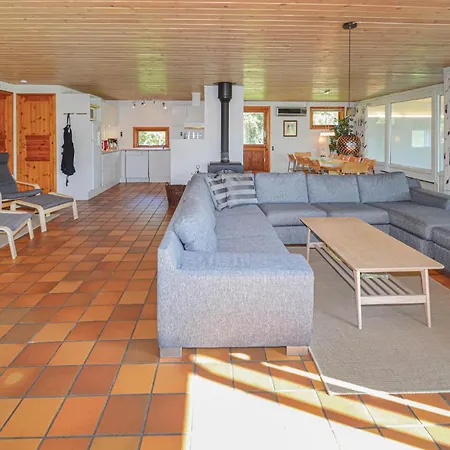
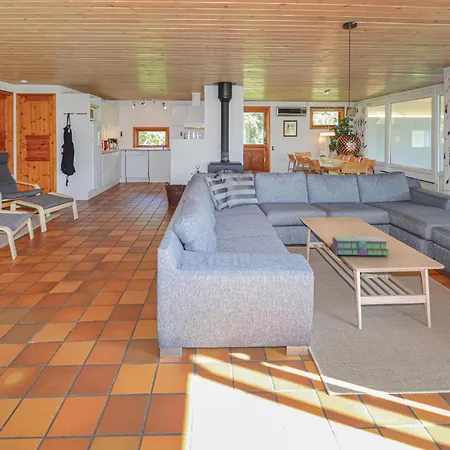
+ stack of books [330,235,390,256]
